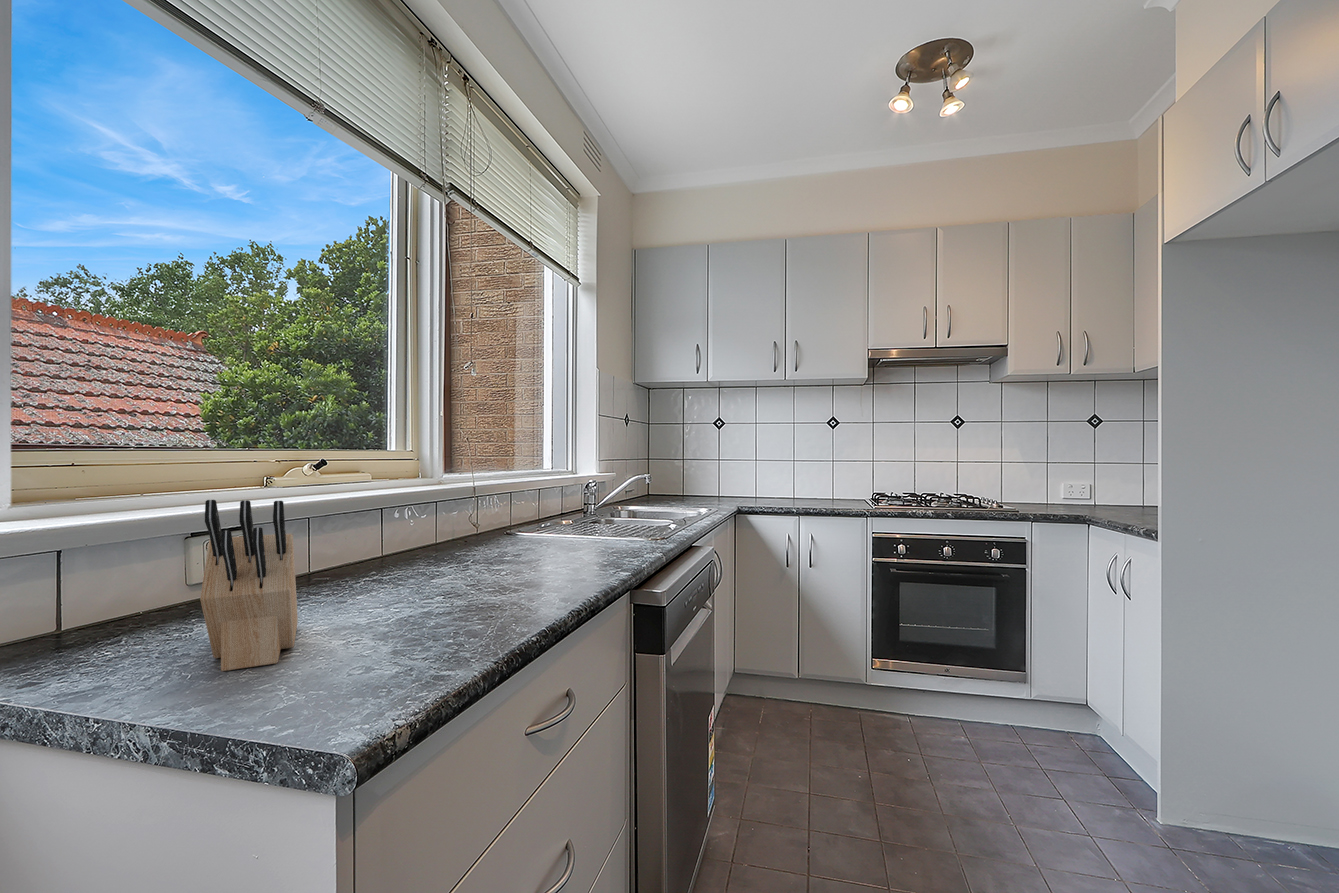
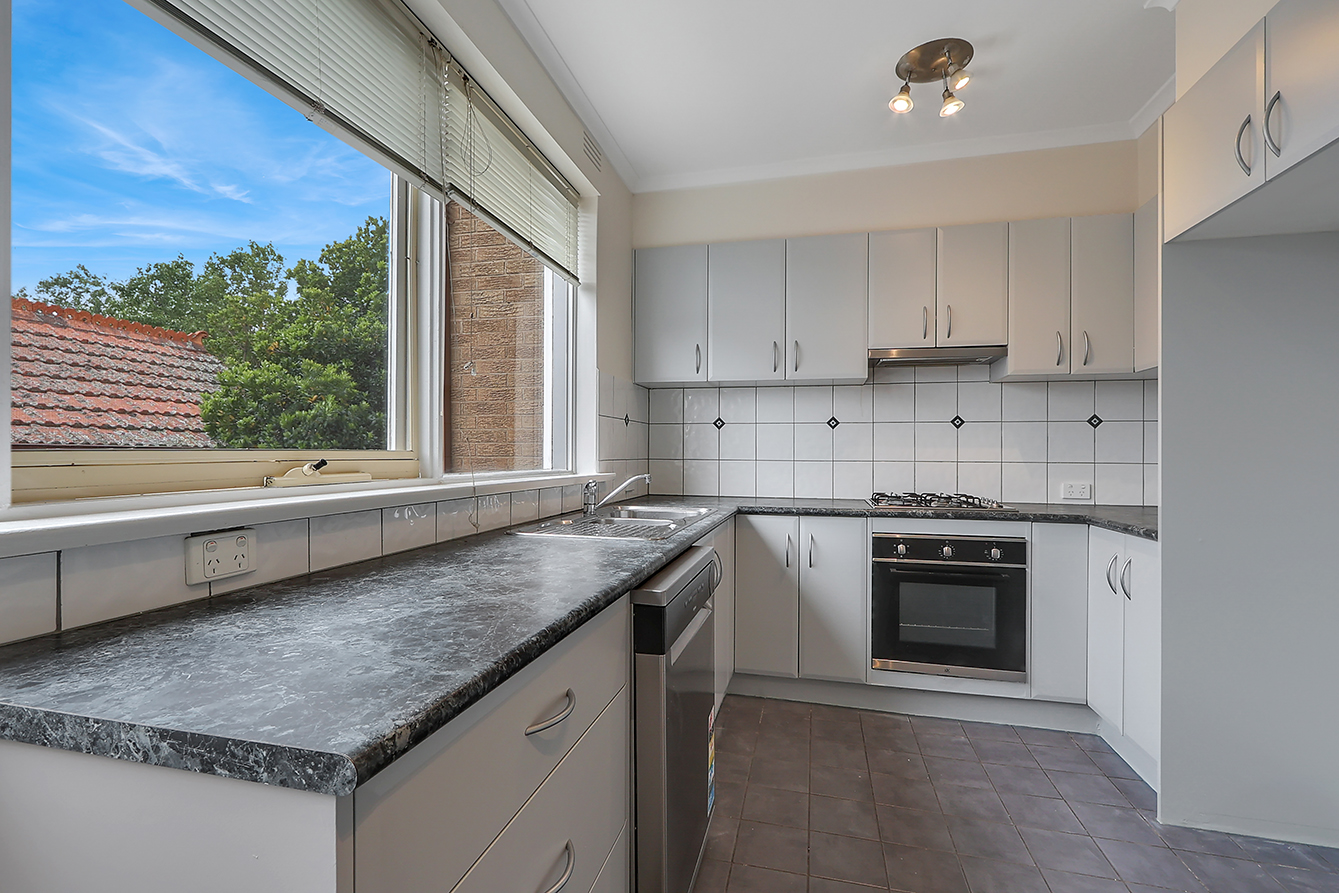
- knife block [199,499,299,672]
